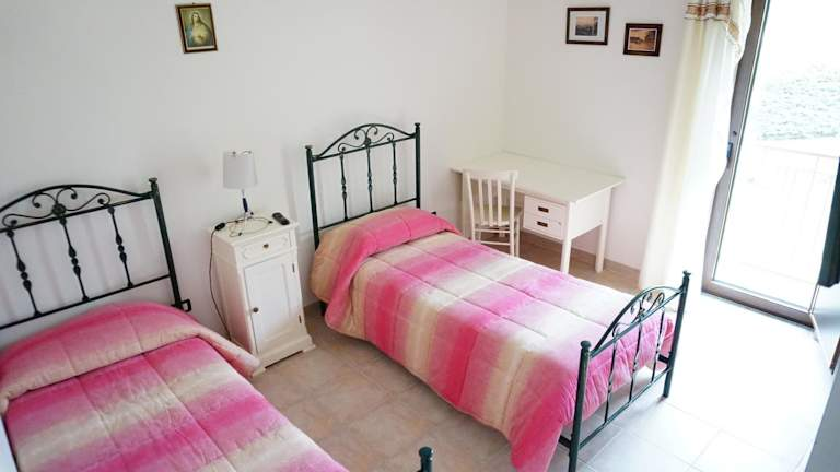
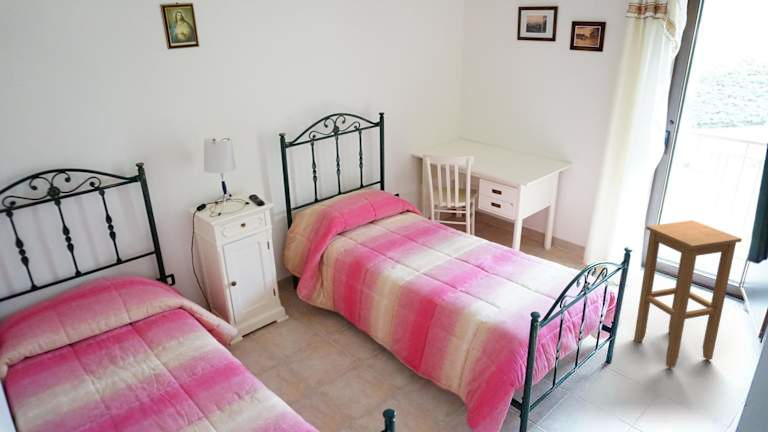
+ stool [633,219,743,369]
